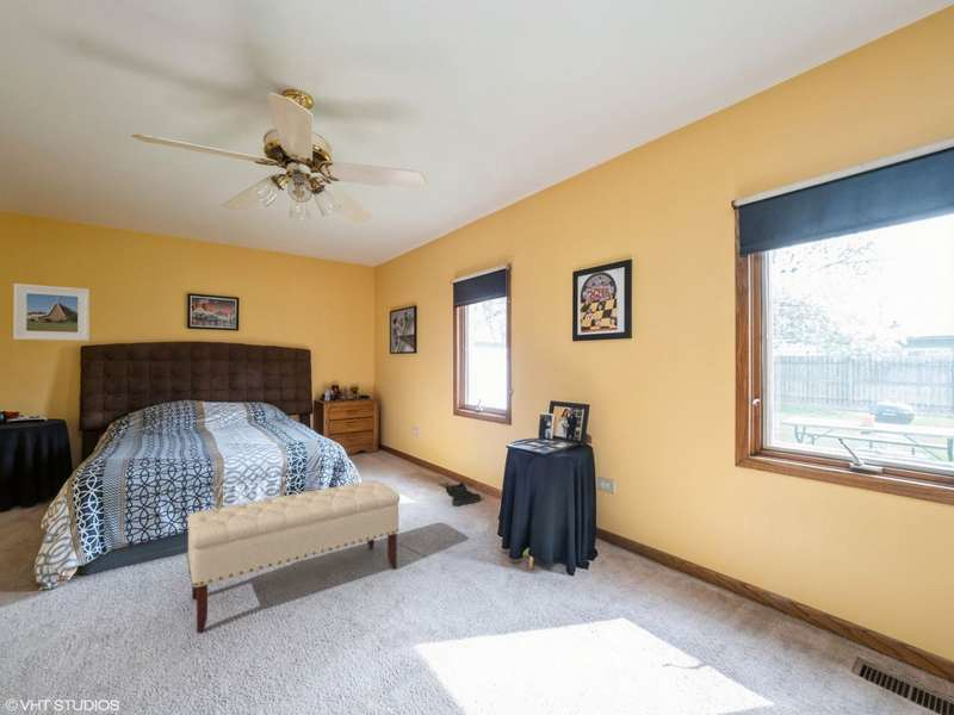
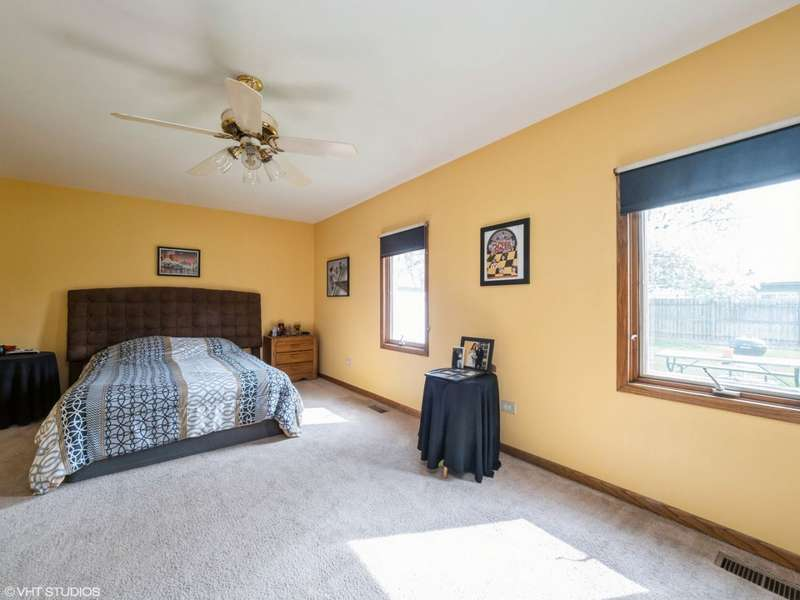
- sneaker [445,481,482,506]
- bench [186,479,401,634]
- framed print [13,282,91,342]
